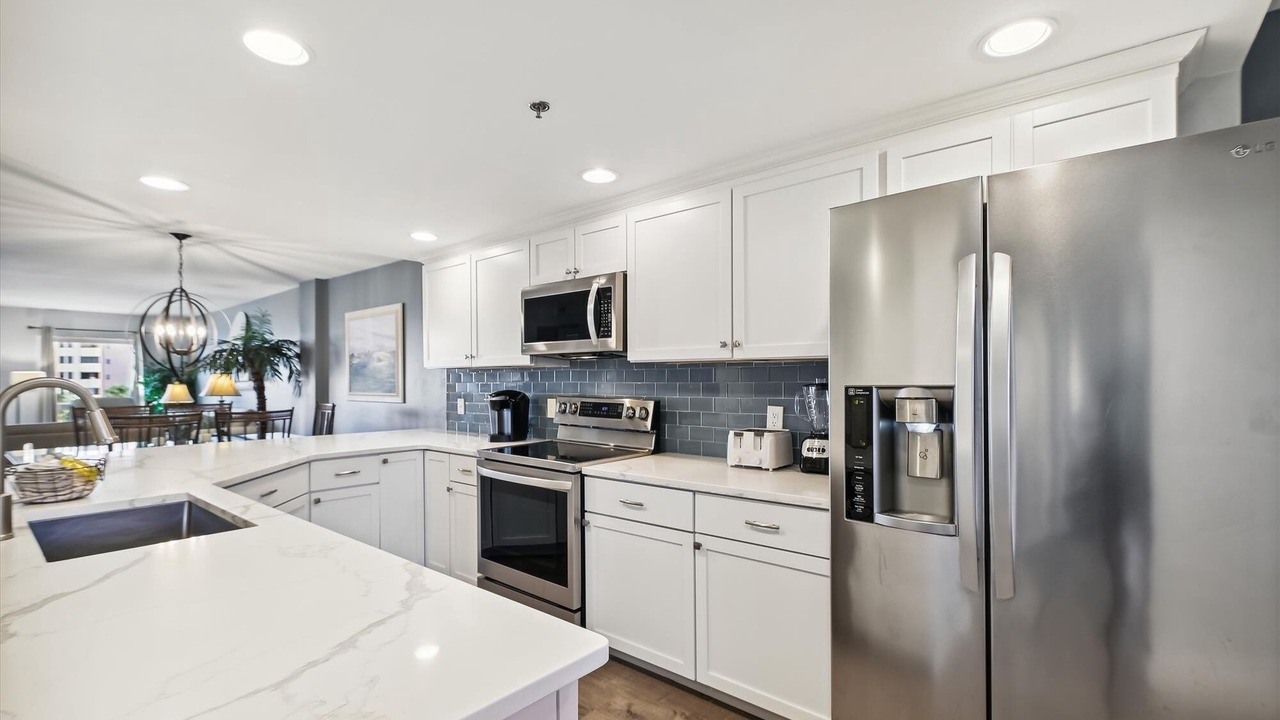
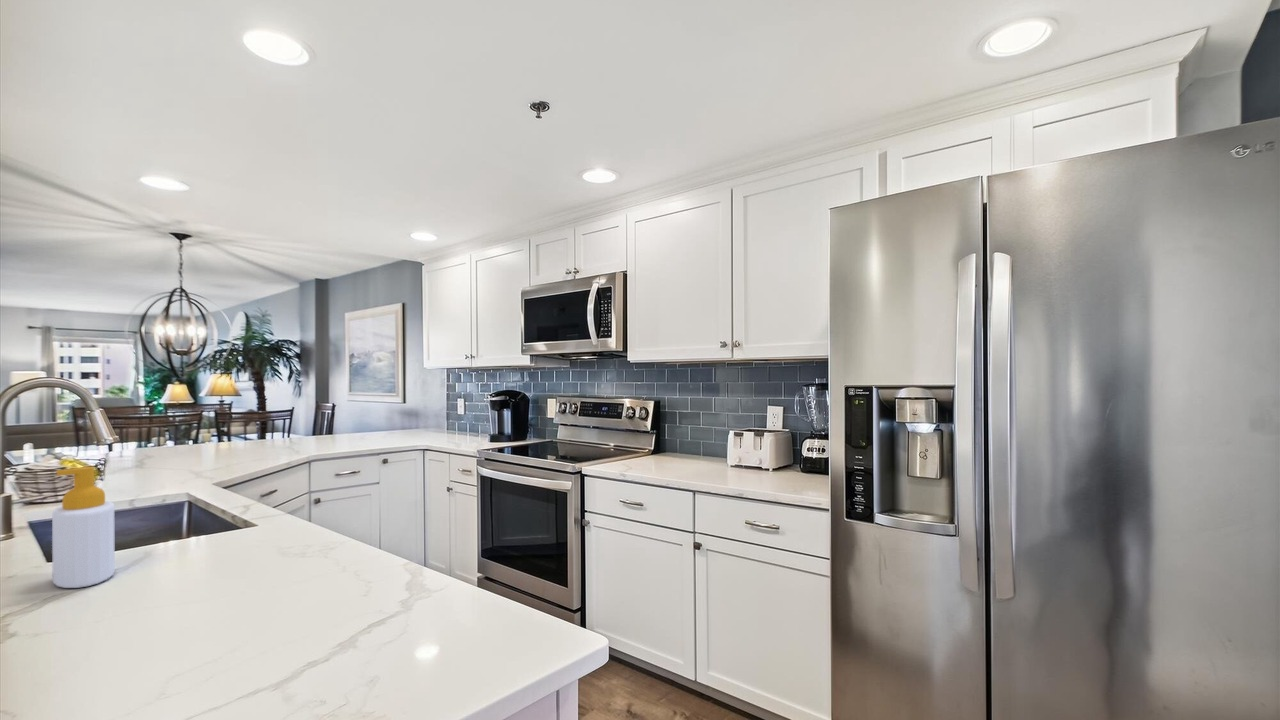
+ soap bottle [51,466,116,589]
